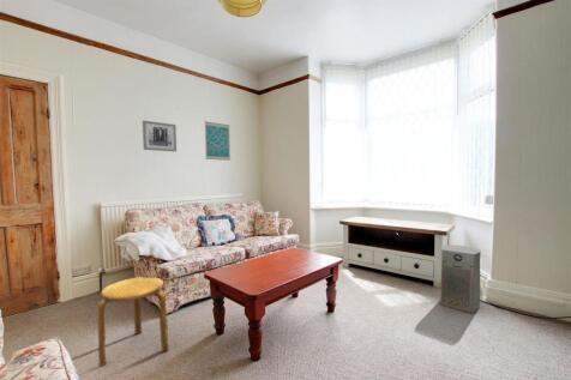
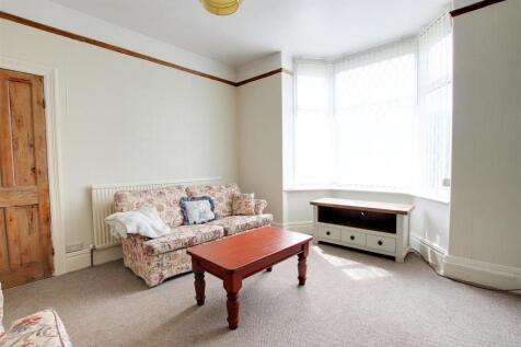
- stool [97,276,170,368]
- wall art [203,120,232,162]
- fan [439,245,482,314]
- wall art [142,119,178,152]
